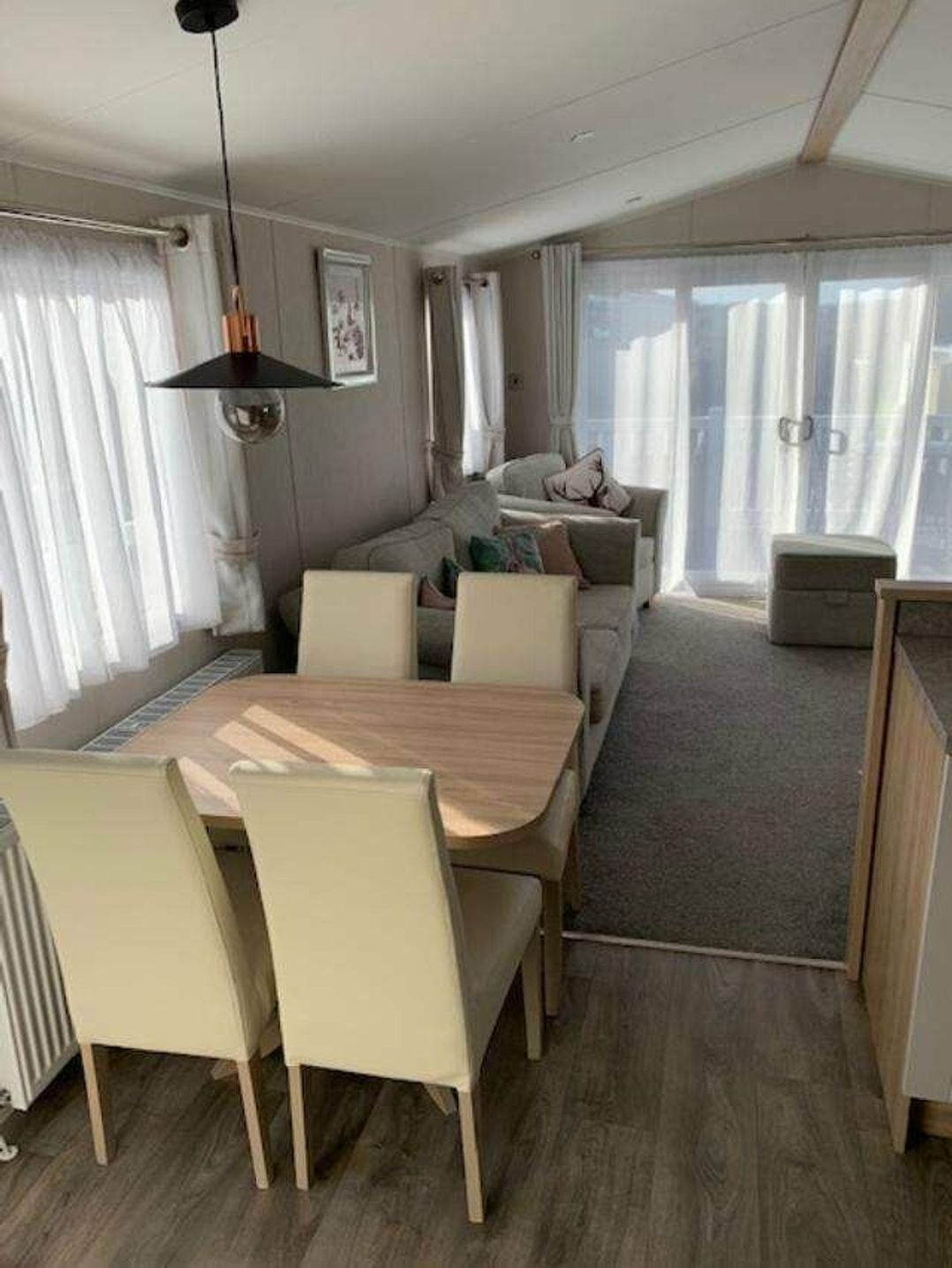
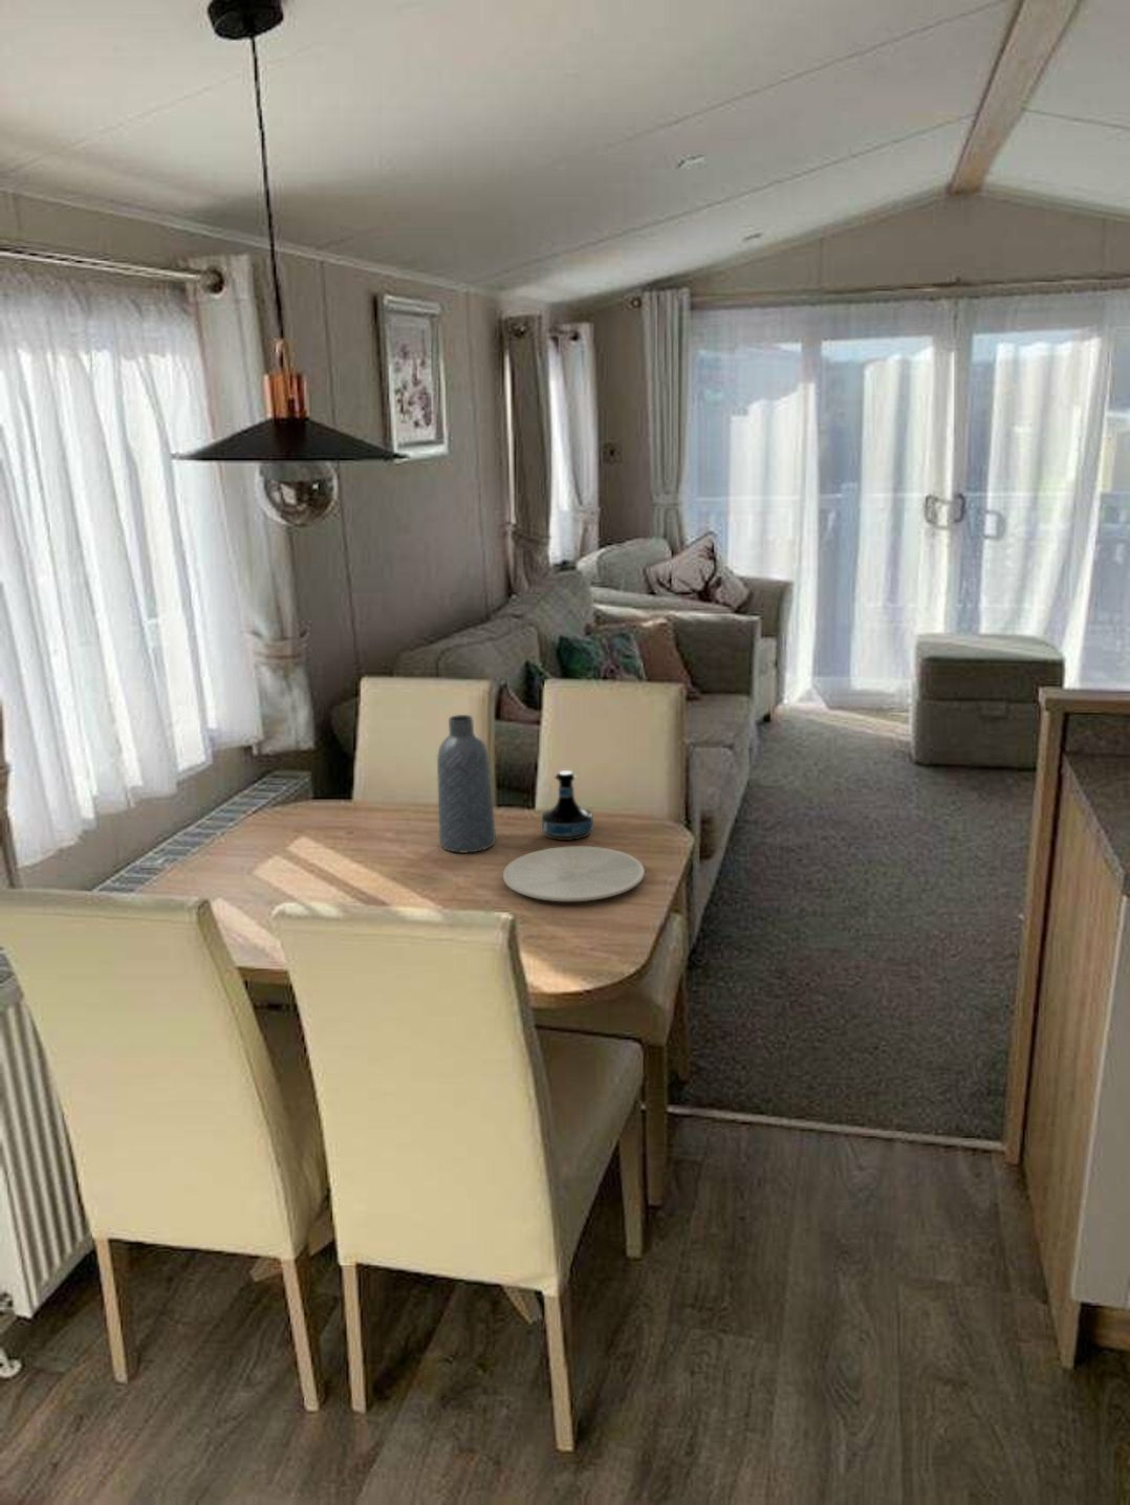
+ plate [502,845,646,902]
+ vase [436,713,497,855]
+ tequila bottle [541,769,595,842]
